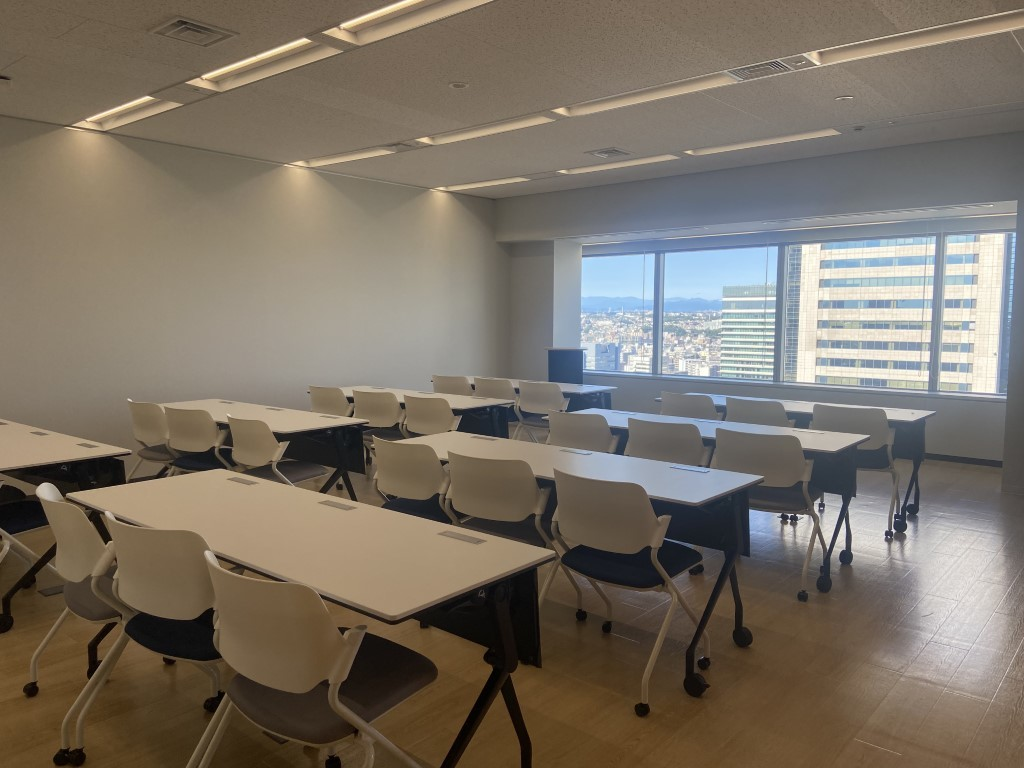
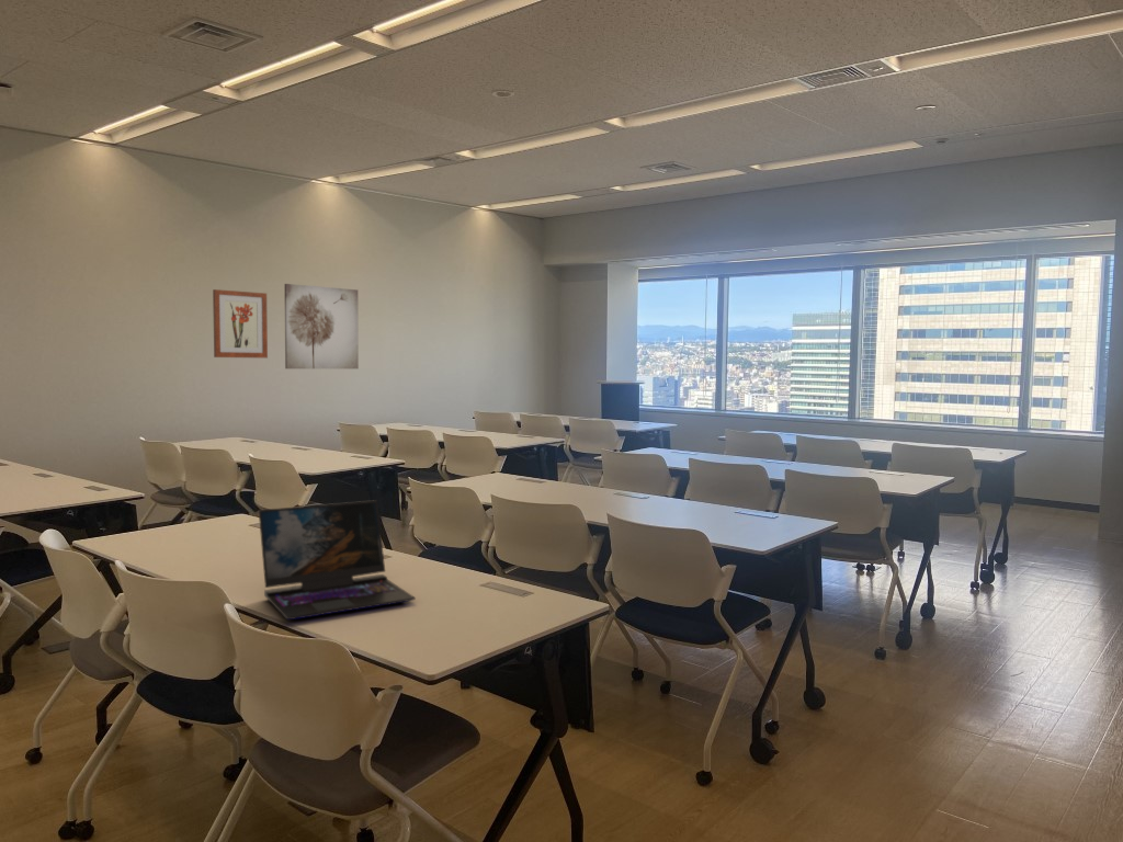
+ wall art [283,283,360,369]
+ wall art [212,288,269,359]
+ laptop [258,499,417,621]
